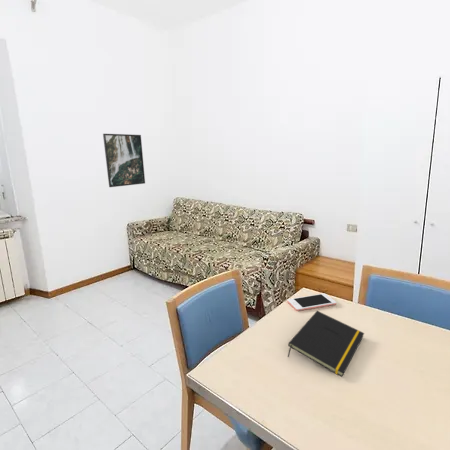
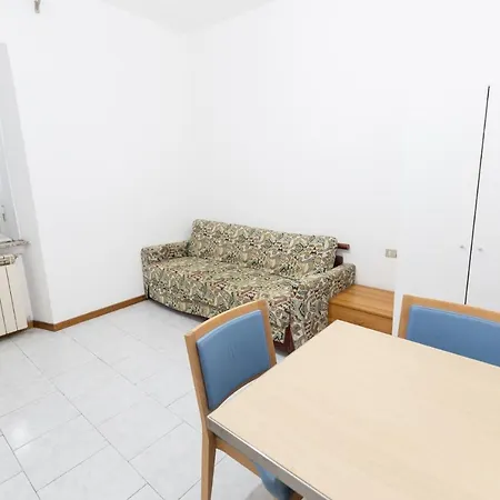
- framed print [102,133,146,188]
- notepad [287,310,365,378]
- cell phone [286,293,337,312]
